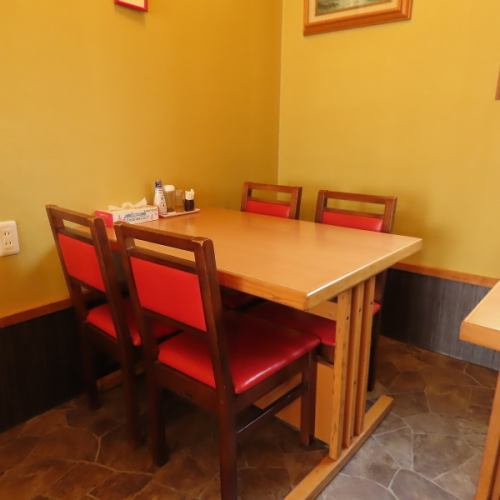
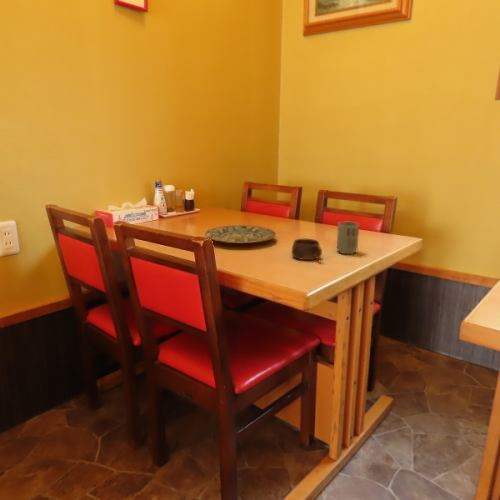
+ plate [204,224,277,245]
+ cup [336,221,360,255]
+ cup [291,238,323,261]
